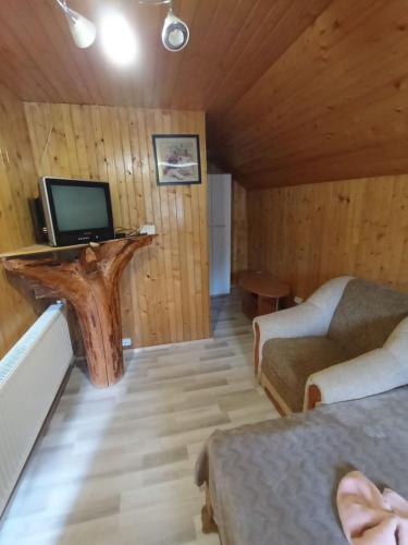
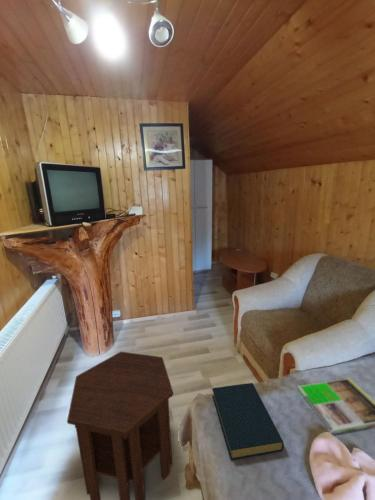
+ magazine [296,377,375,435]
+ hardback book [211,382,285,461]
+ side table [66,351,174,500]
